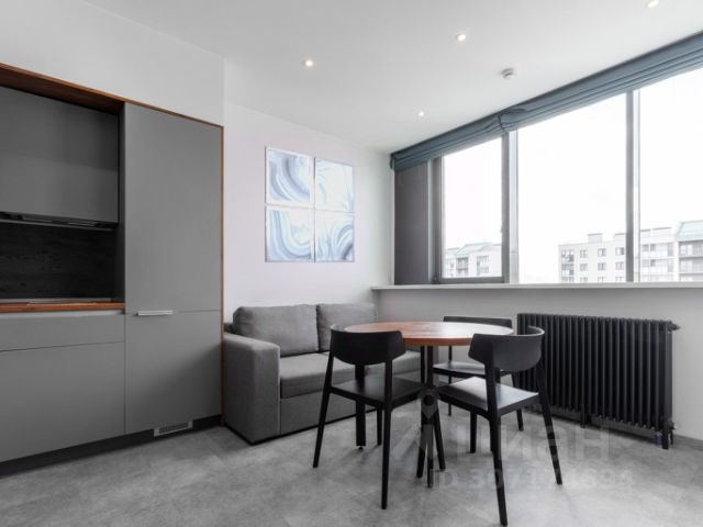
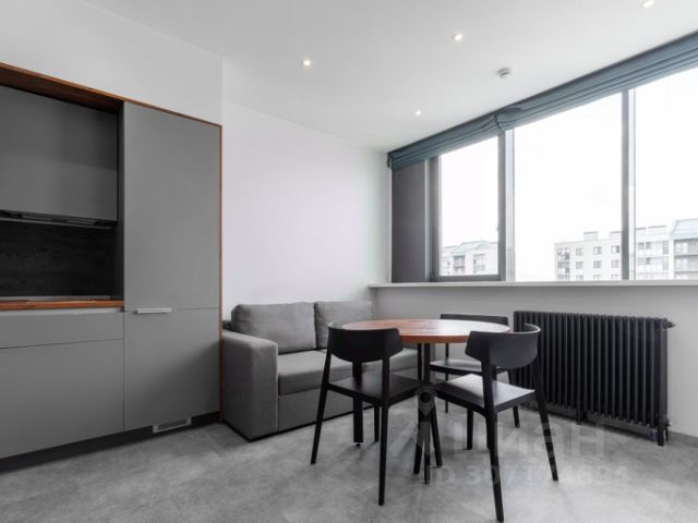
- wall art [264,145,356,264]
